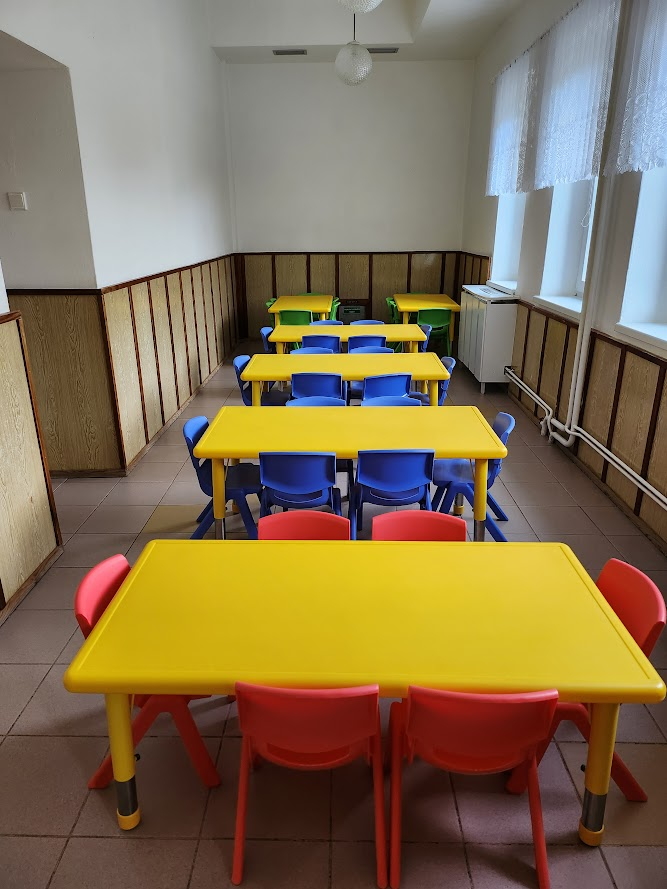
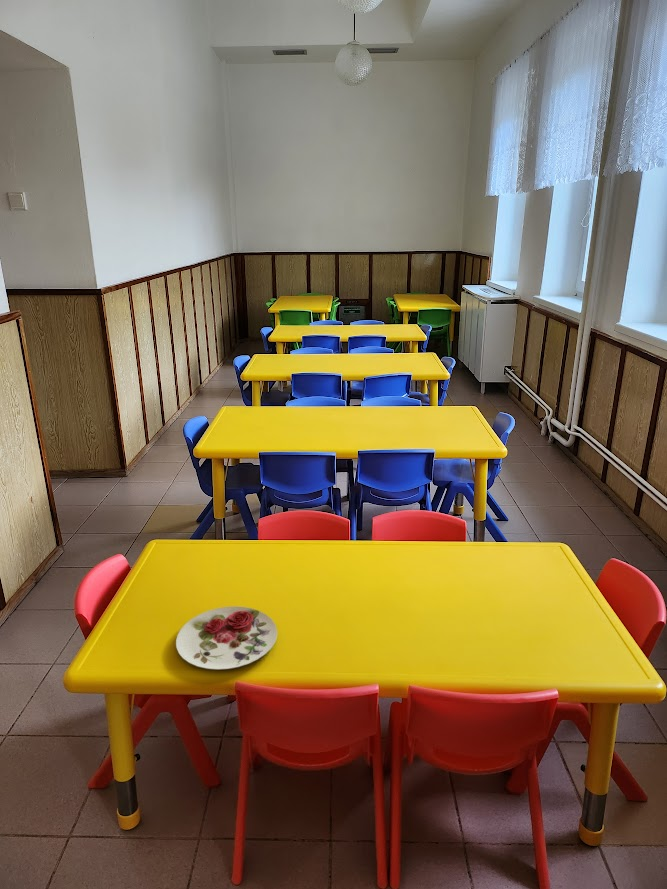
+ plate [175,605,278,670]
